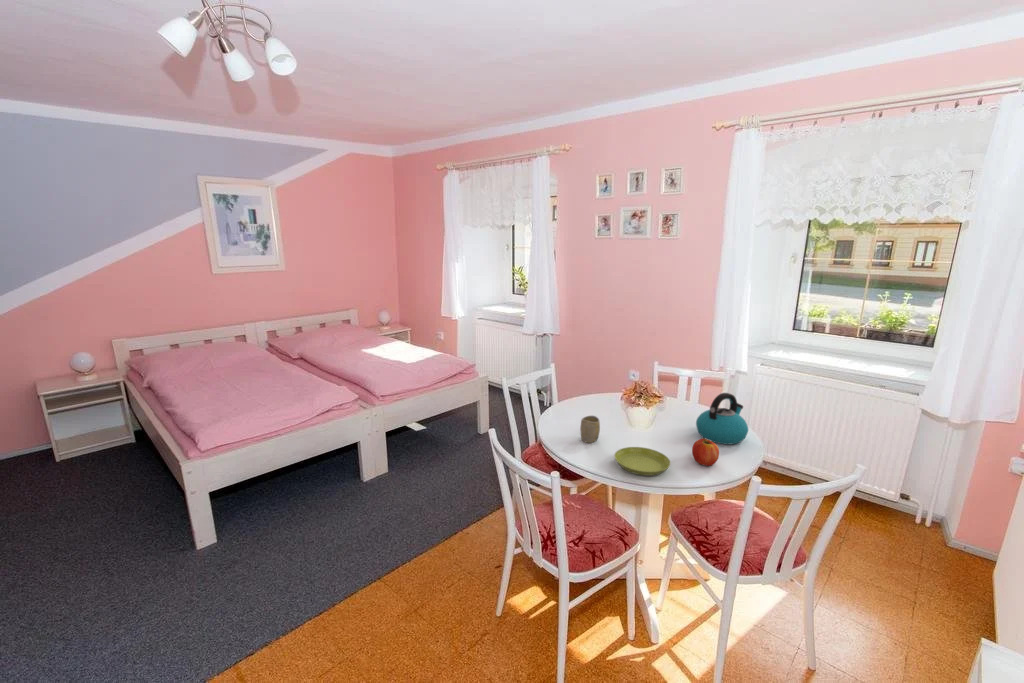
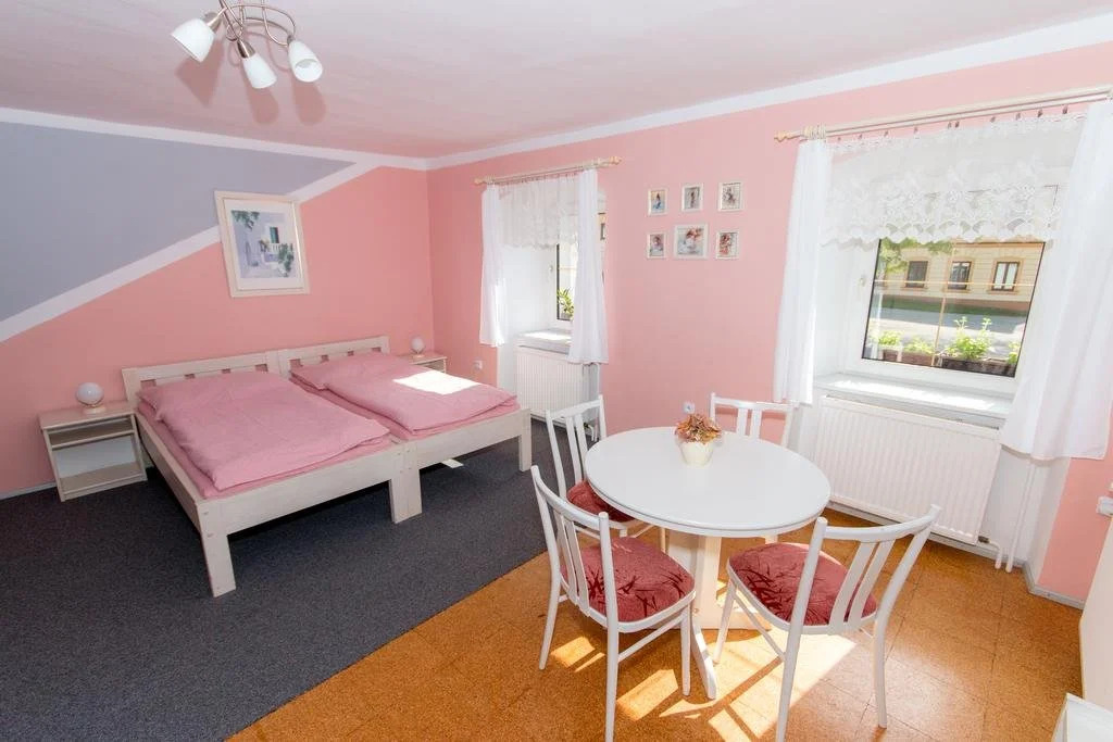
- fruit [691,438,720,467]
- cup [579,415,601,444]
- saucer [613,446,671,477]
- kettle [695,392,749,445]
